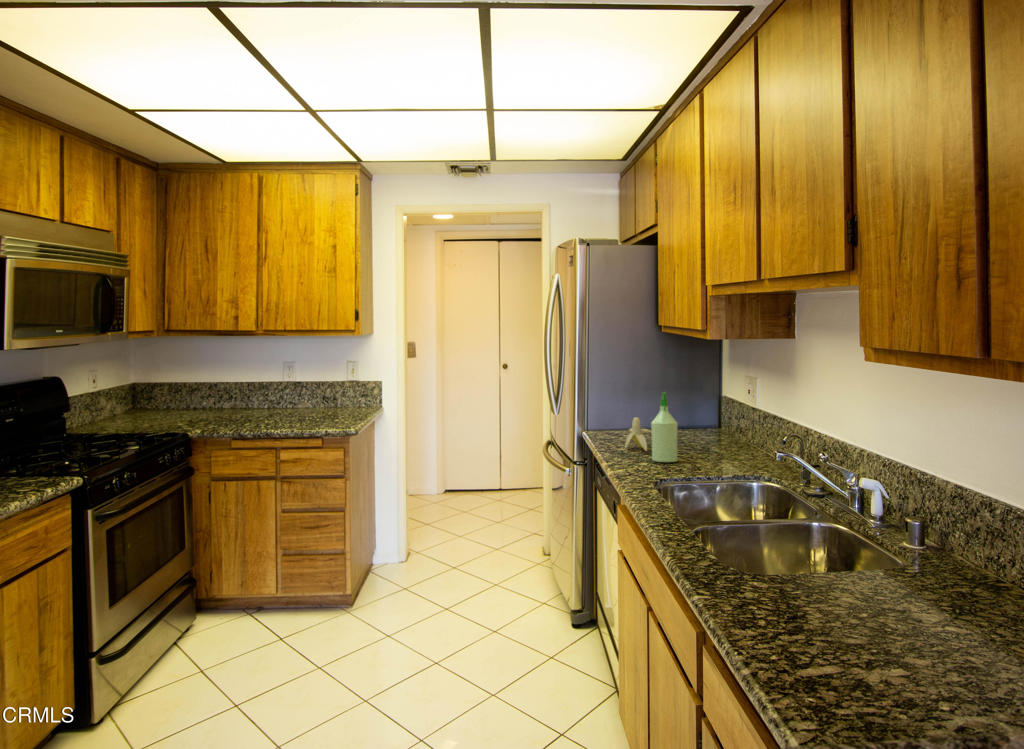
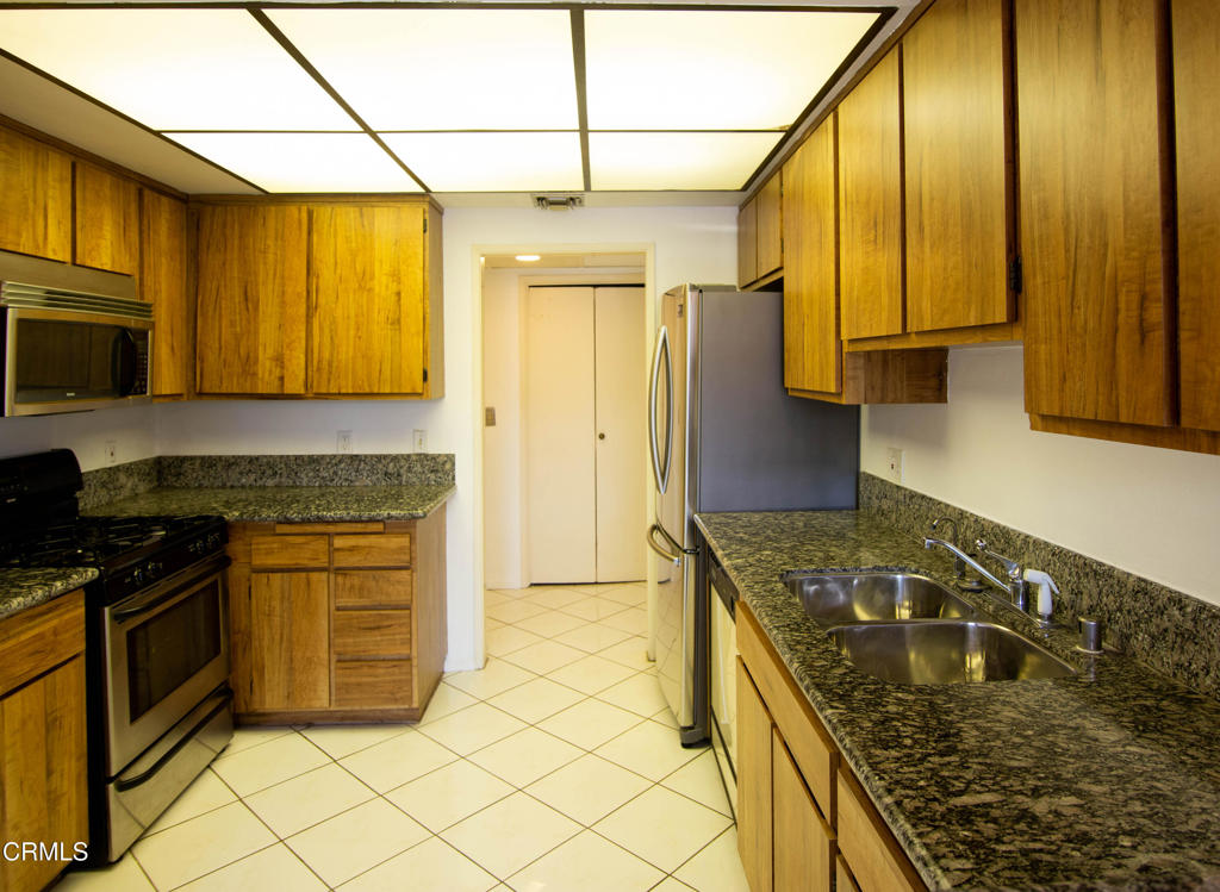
- banana [624,416,652,452]
- spray bottle [650,391,678,463]
